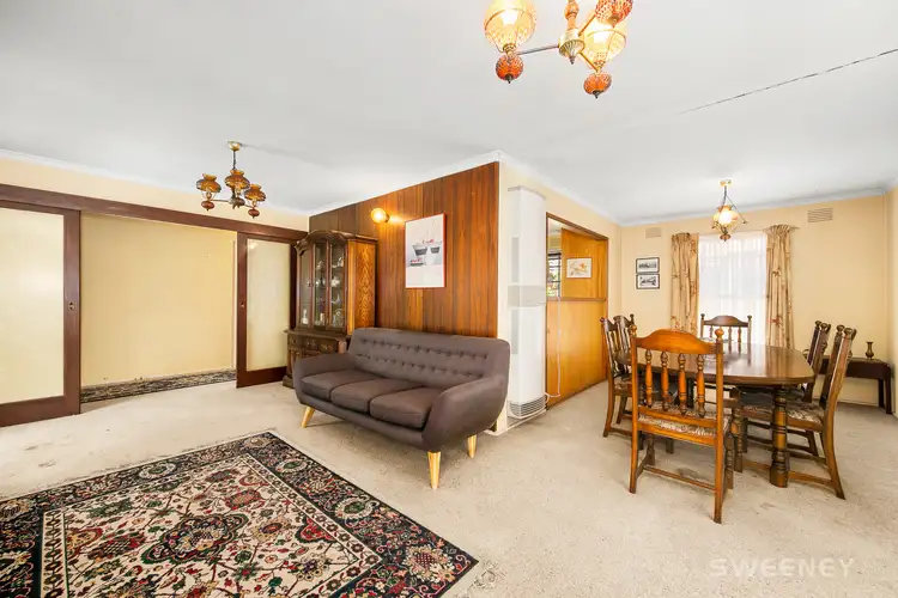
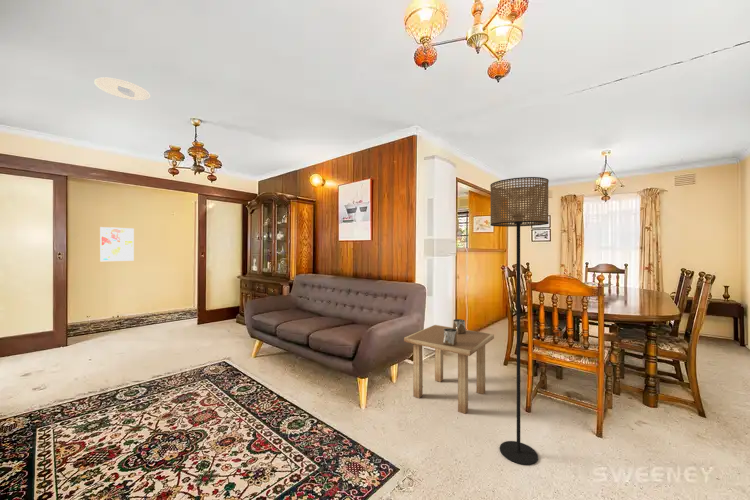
+ side table [403,318,495,415]
+ wall art [99,226,135,262]
+ recessed light [93,76,151,102]
+ floor lamp [489,176,550,466]
